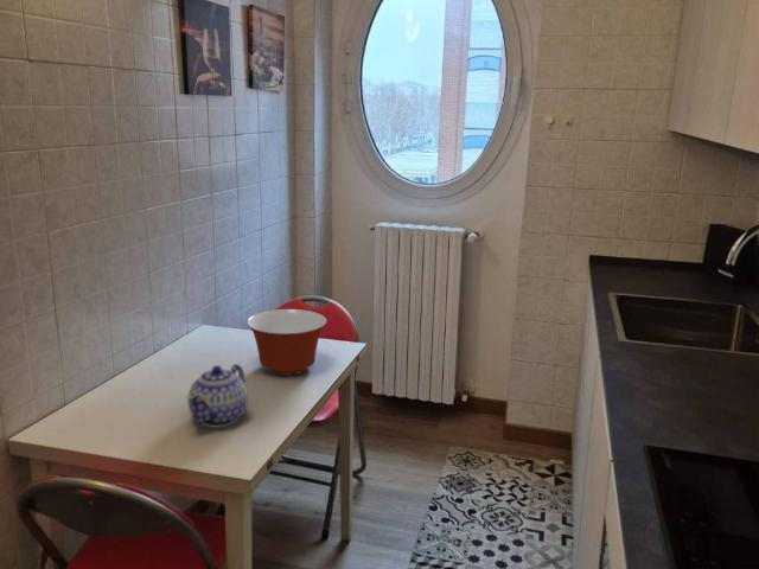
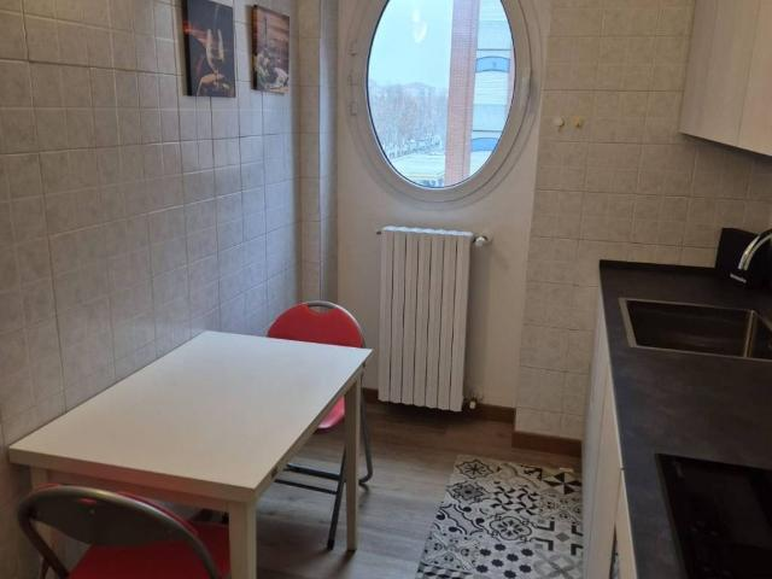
- mixing bowl [245,308,329,377]
- teapot [186,363,249,429]
